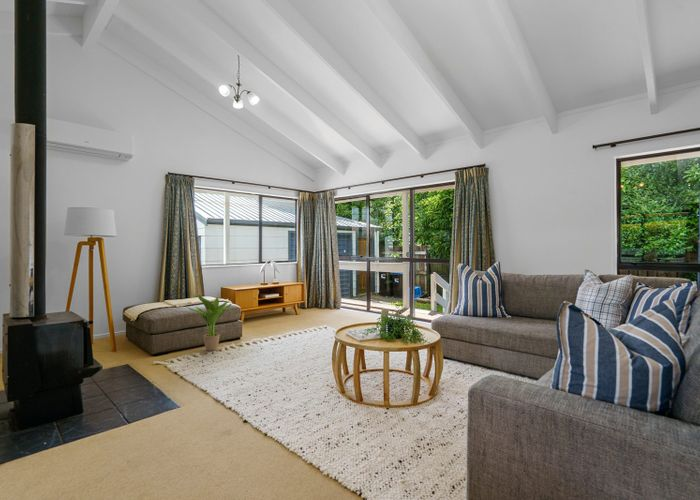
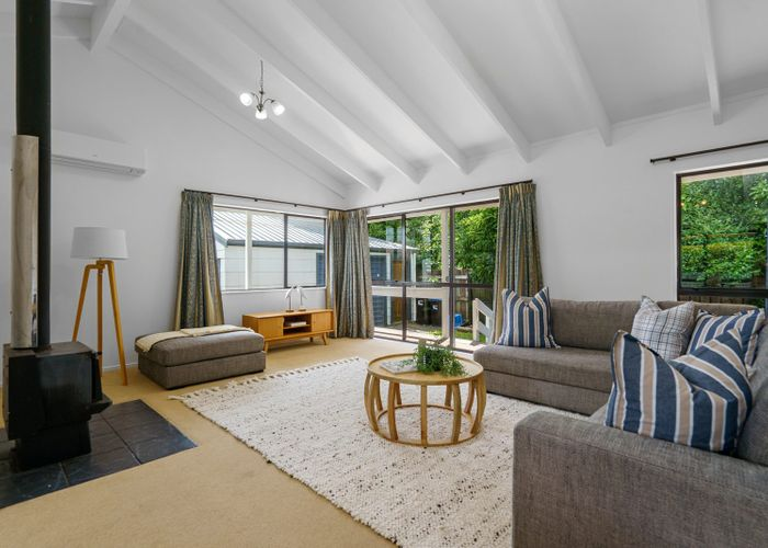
- potted plant [186,294,232,352]
